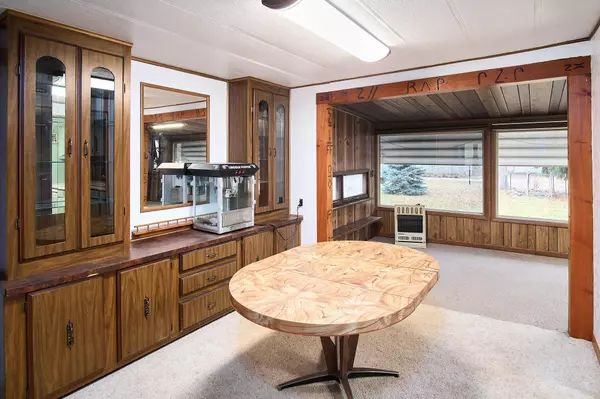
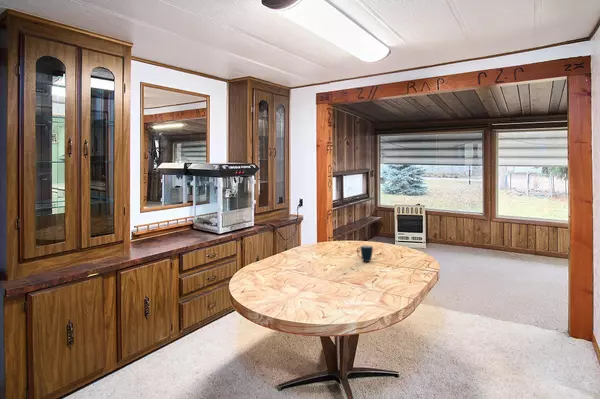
+ mug [356,244,374,263]
